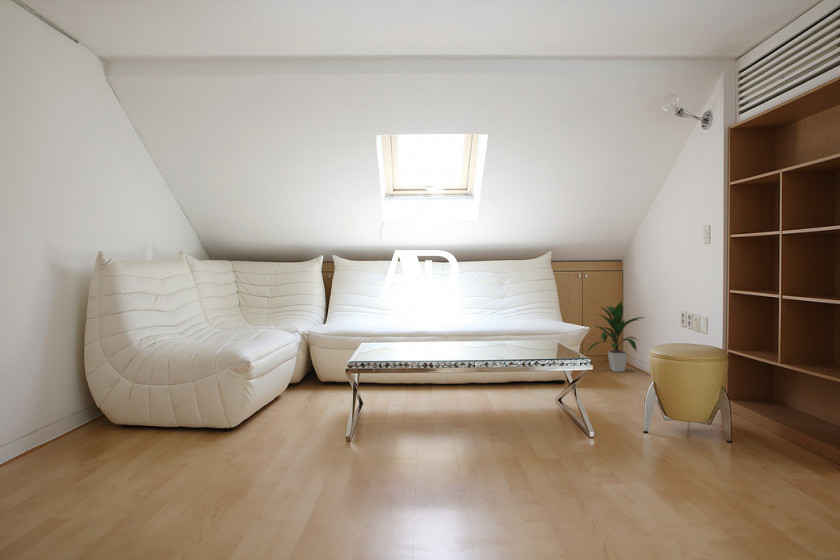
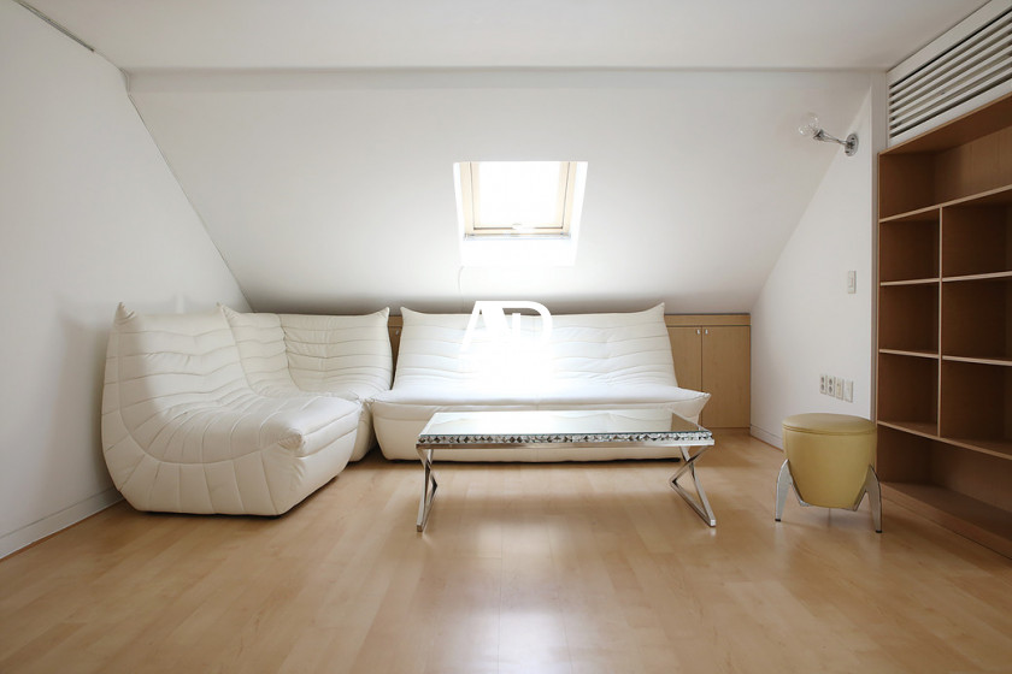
- indoor plant [584,301,646,373]
